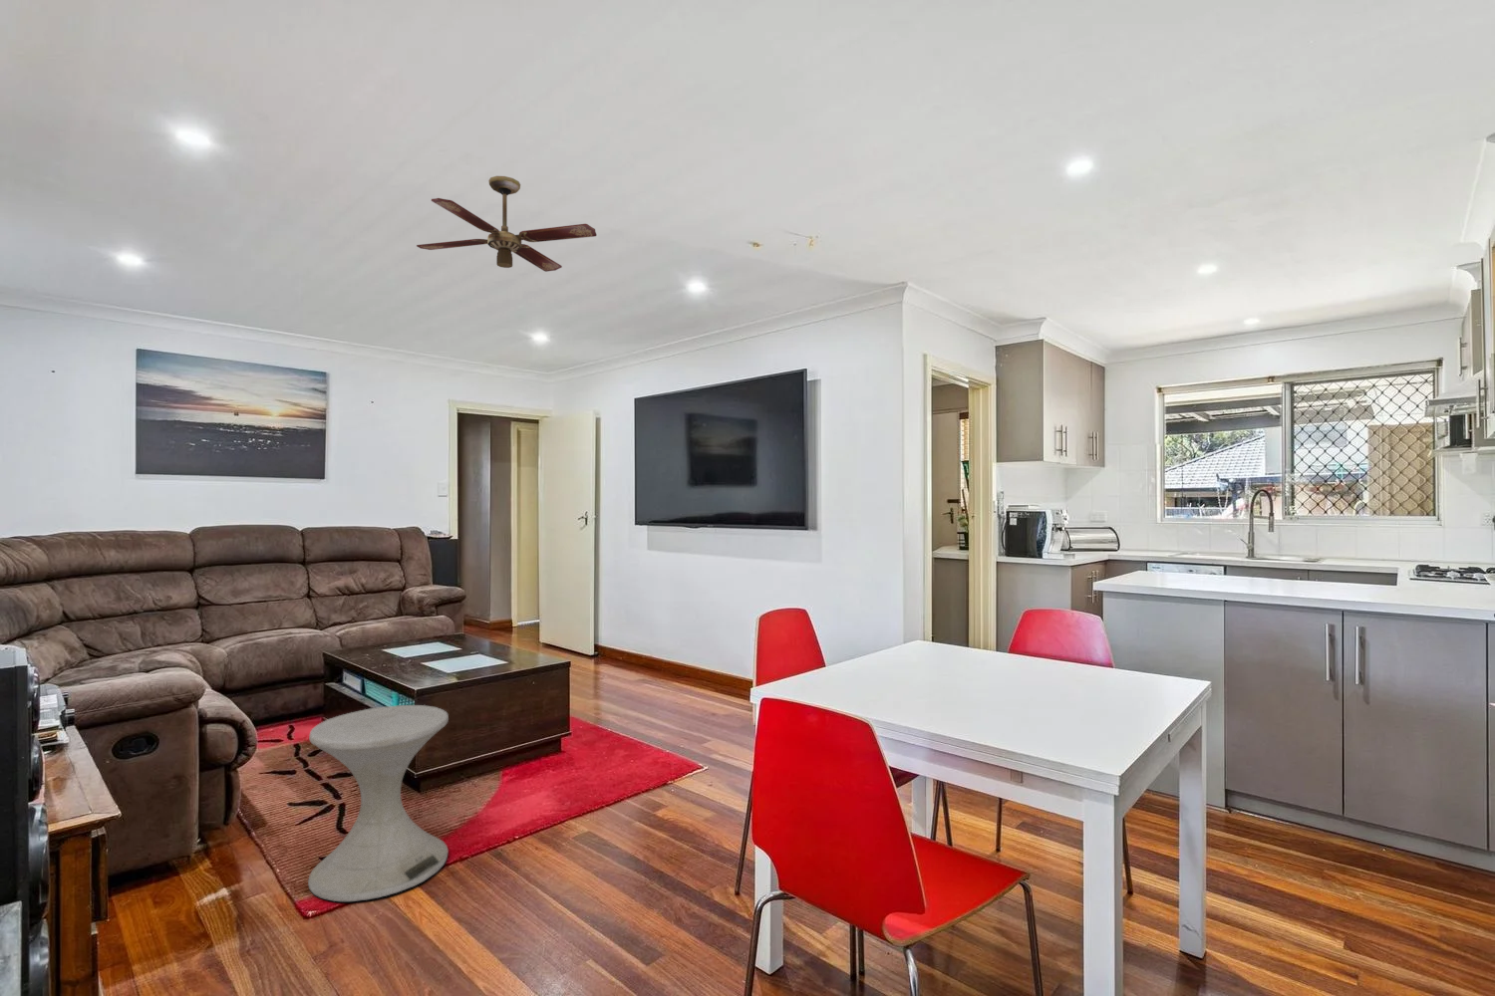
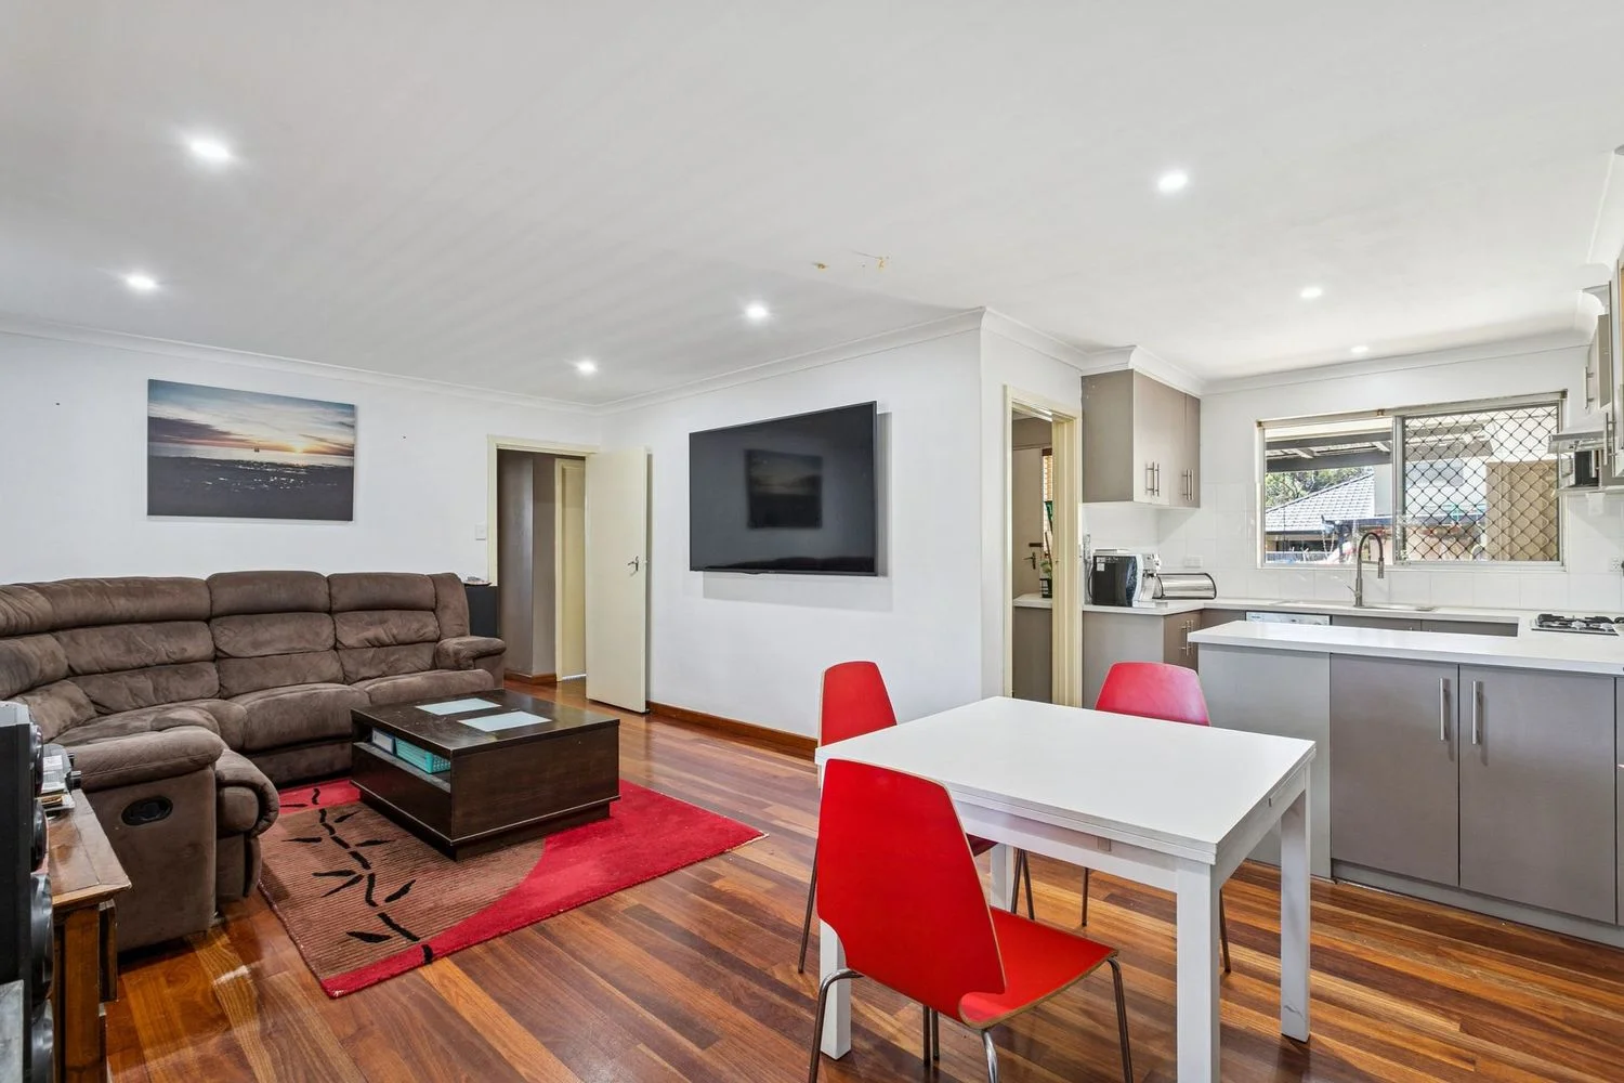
- side table [307,704,449,903]
- ceiling fan [416,176,597,273]
